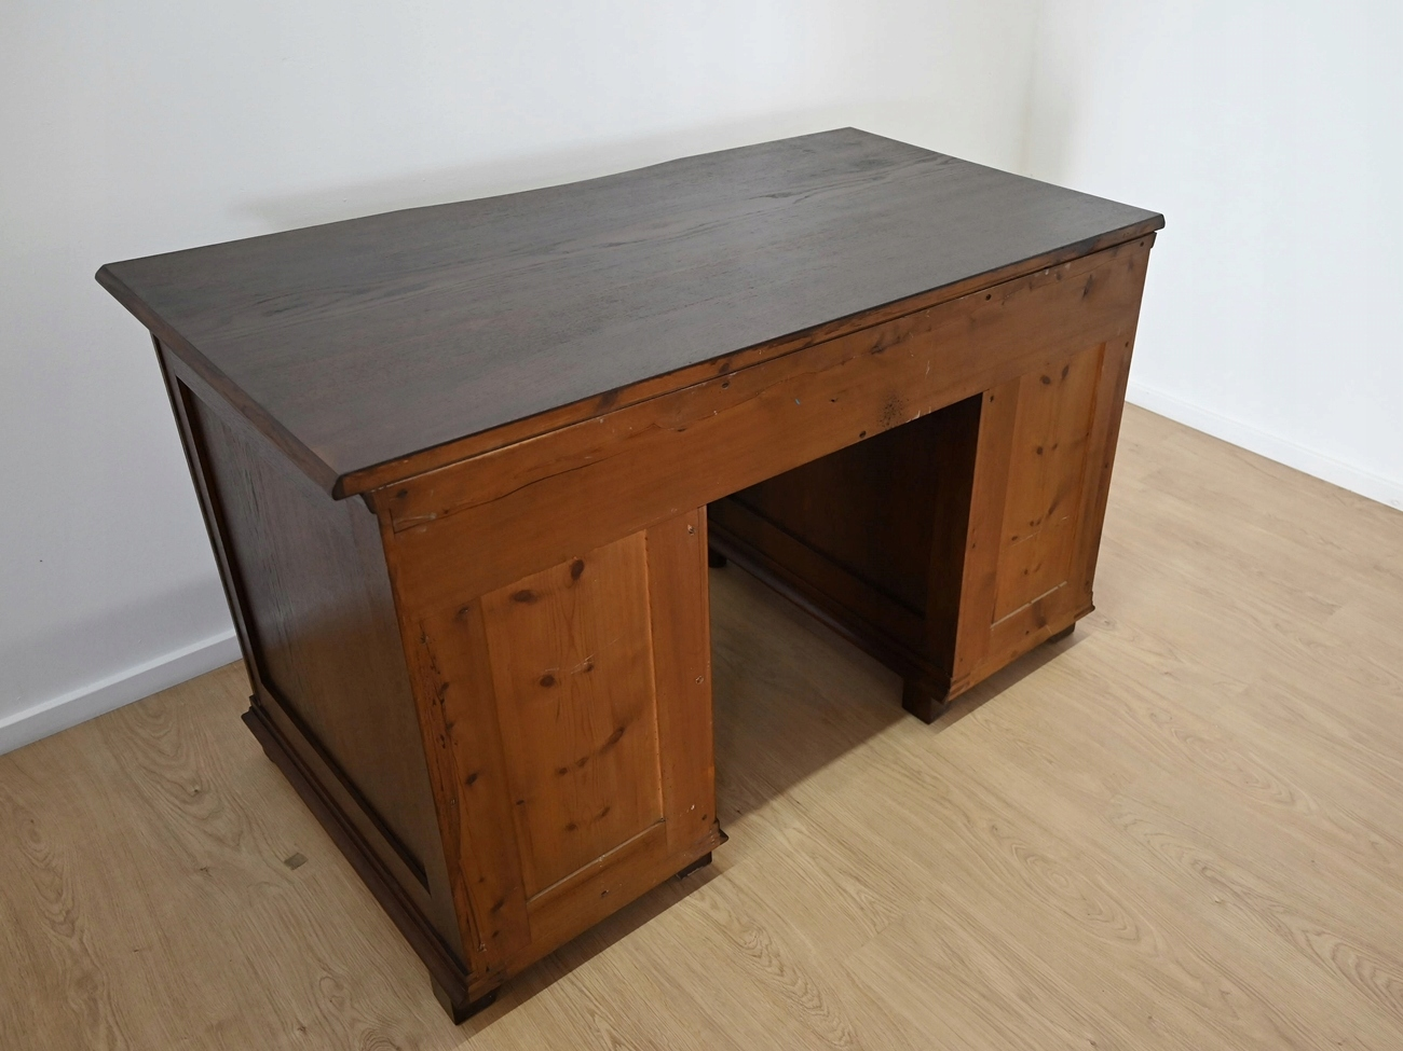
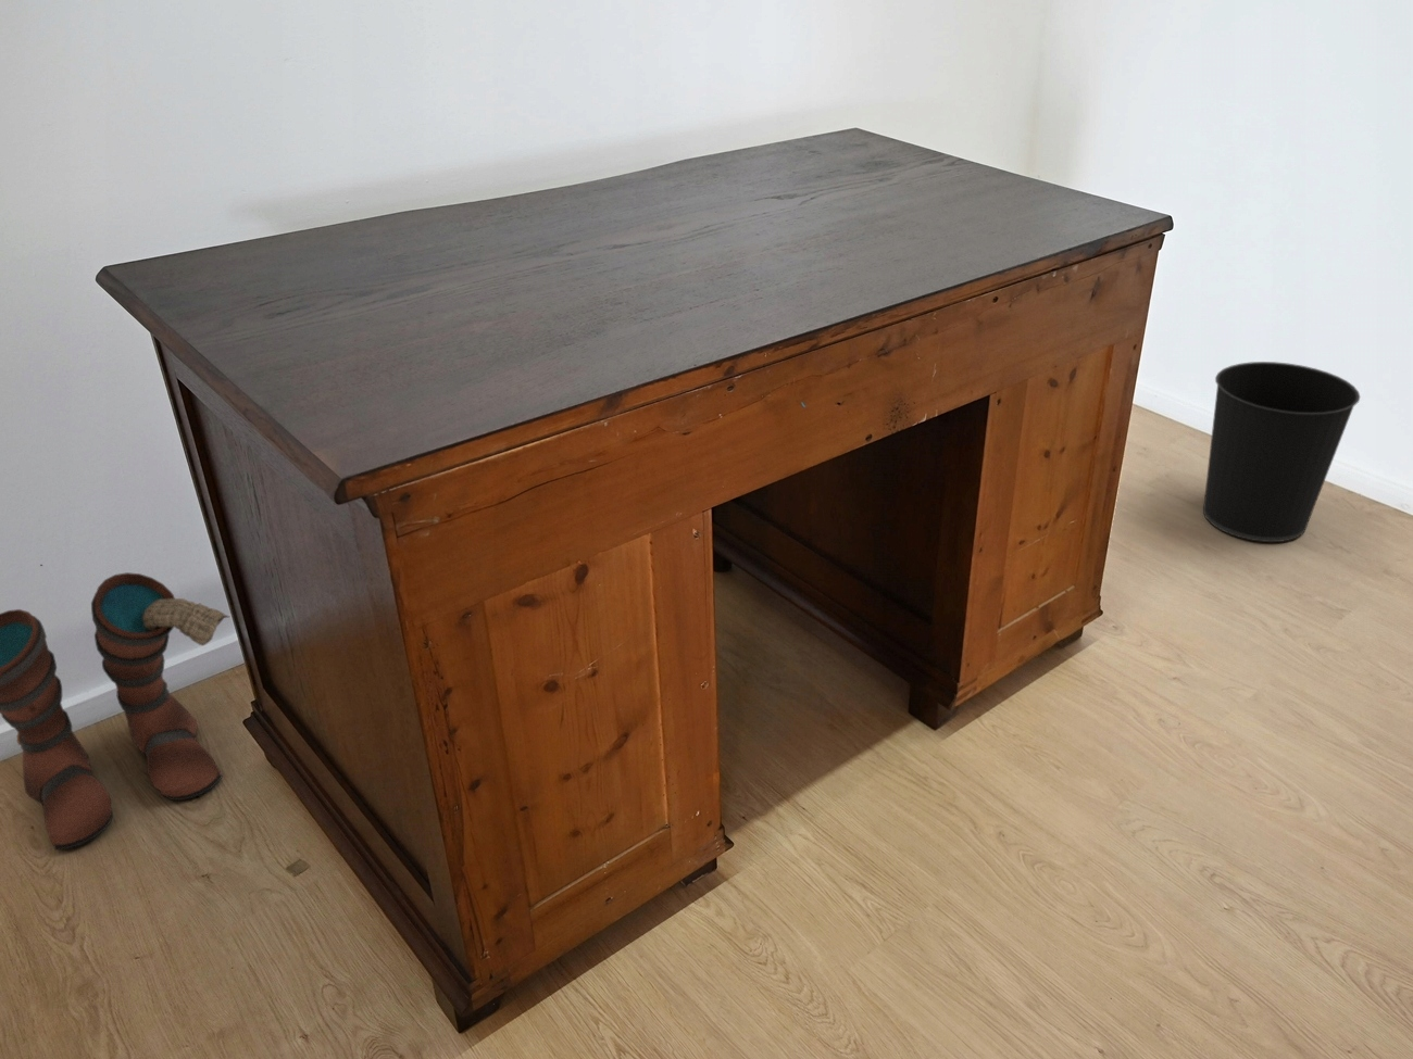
+ wastebasket [1202,360,1361,543]
+ boots [0,572,231,851]
